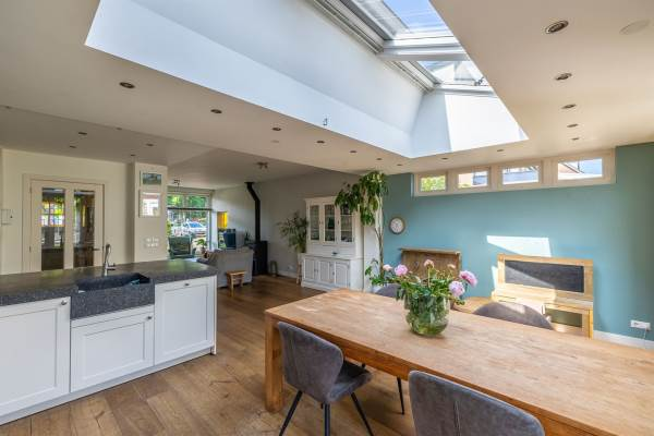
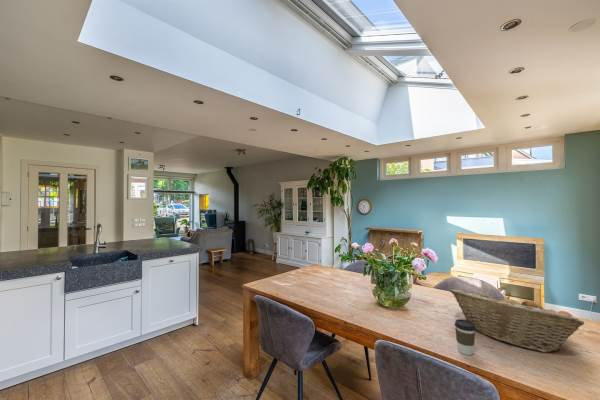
+ fruit basket [449,288,585,354]
+ coffee cup [454,318,476,356]
